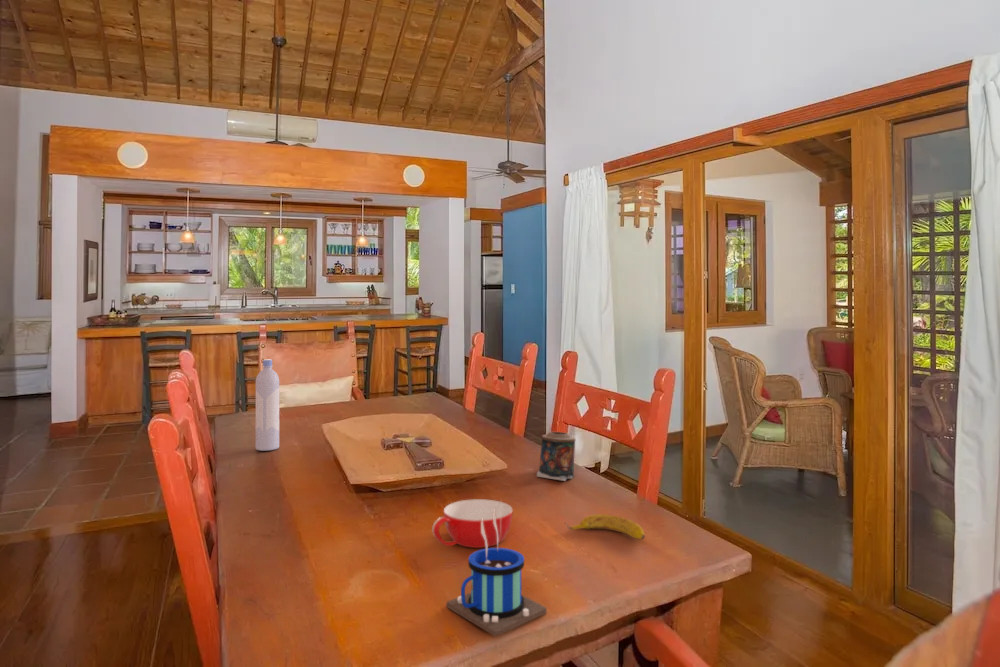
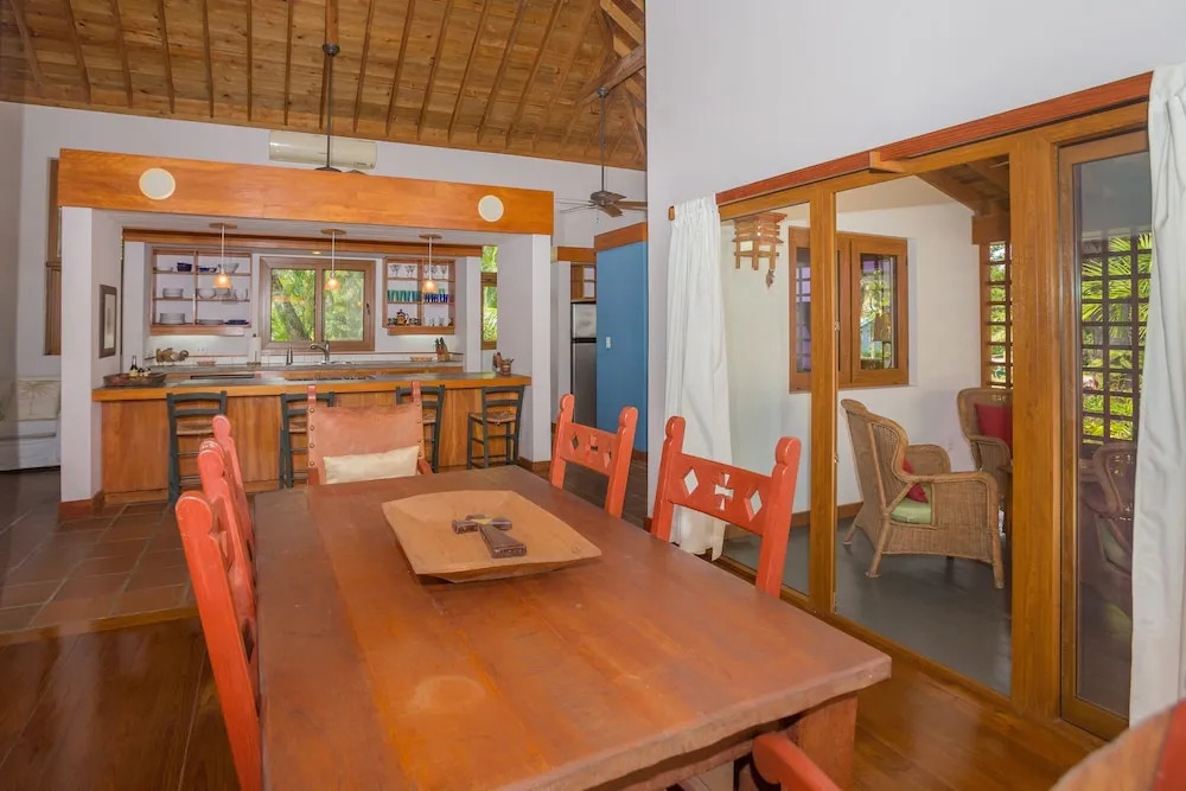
- candle [536,431,576,482]
- bowl [431,498,514,549]
- mug [446,509,548,637]
- banana [563,513,646,540]
- bottle [255,358,280,452]
